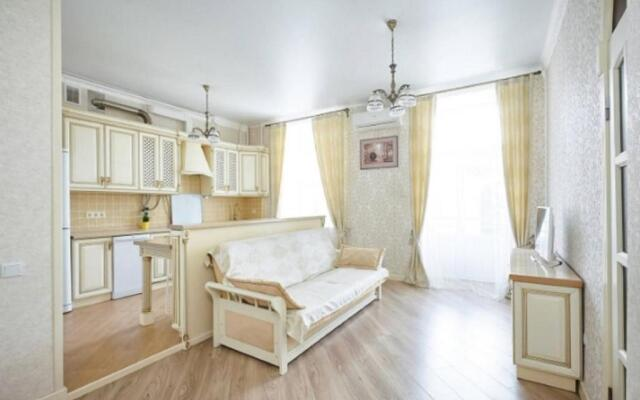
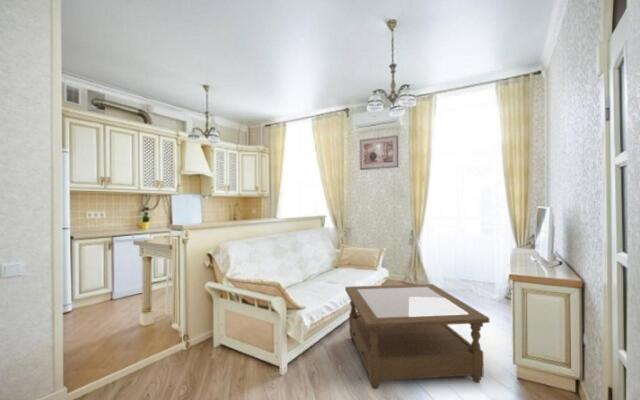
+ coffee table [344,283,490,390]
